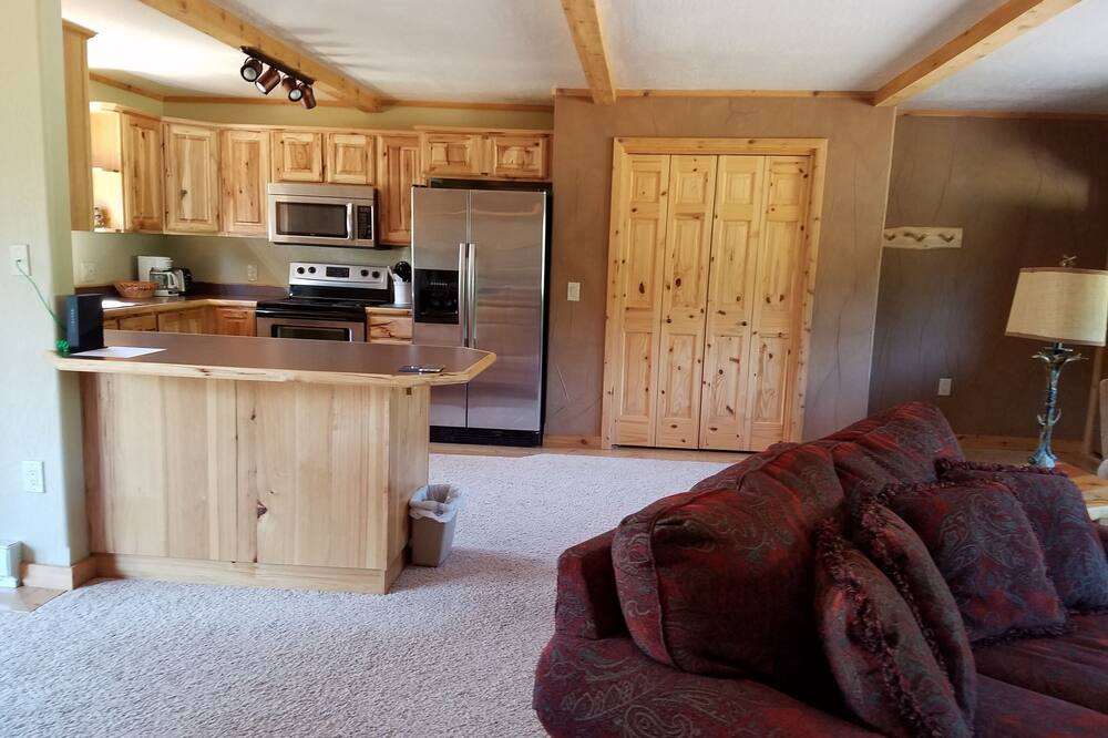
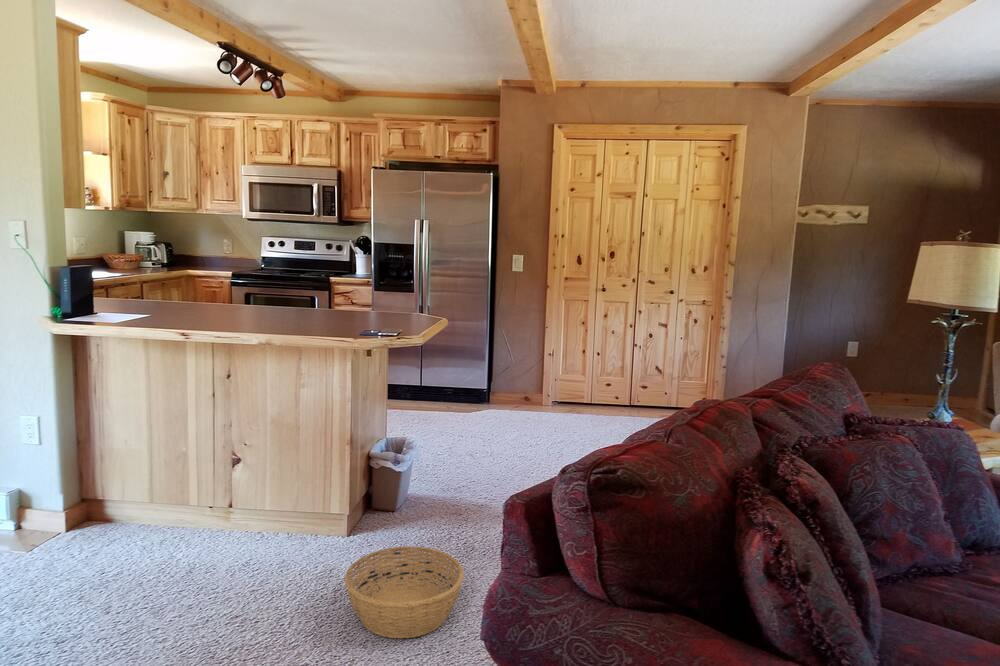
+ basket [344,545,465,639]
